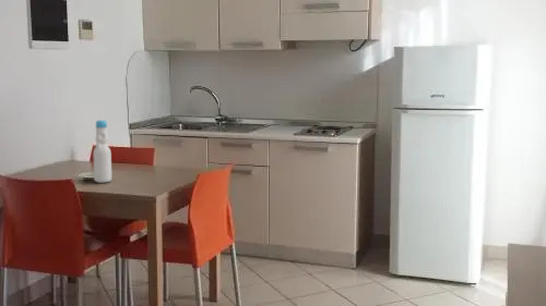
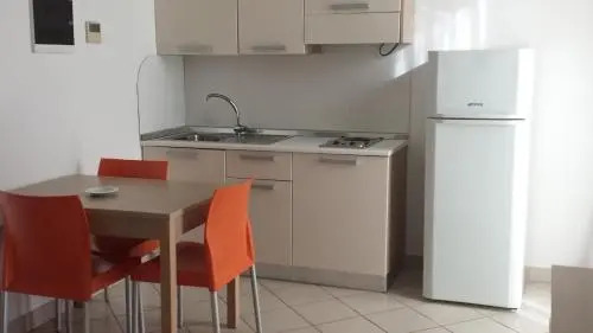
- bottle [93,119,112,184]
